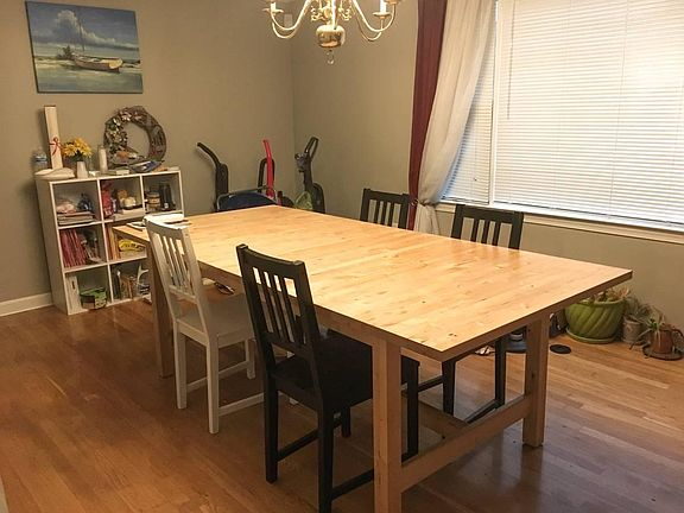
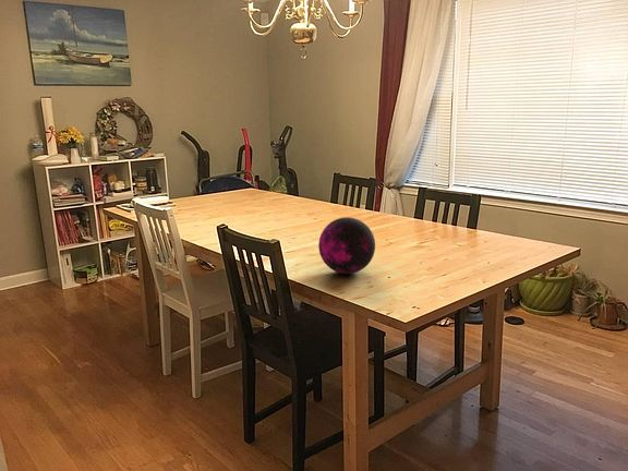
+ decorative orb [317,216,376,275]
